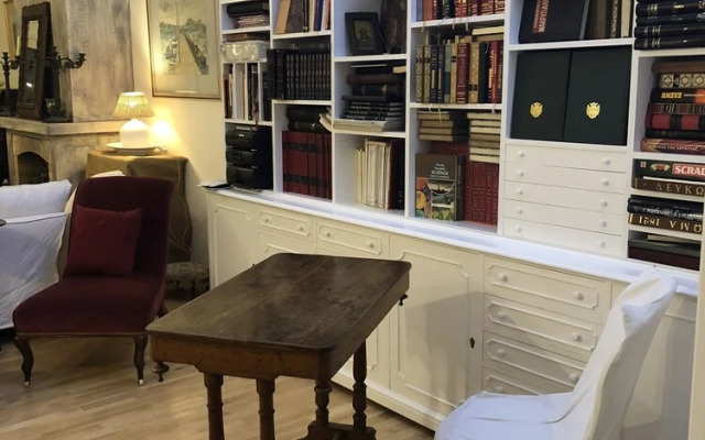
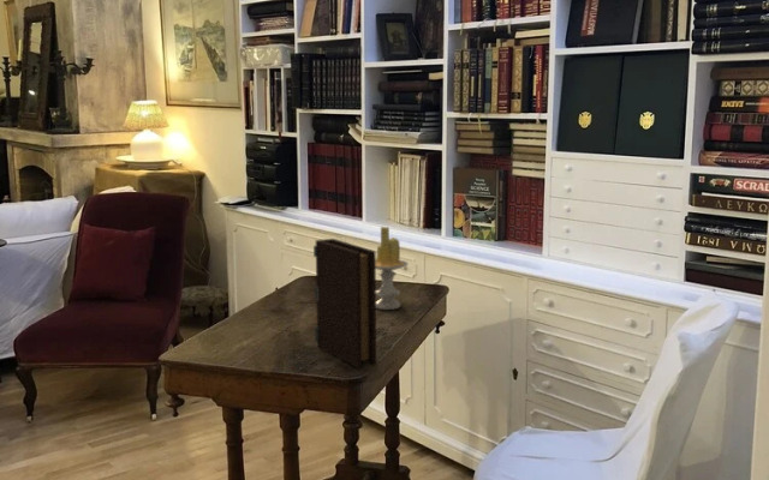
+ candle [376,226,410,311]
+ book [312,238,377,370]
